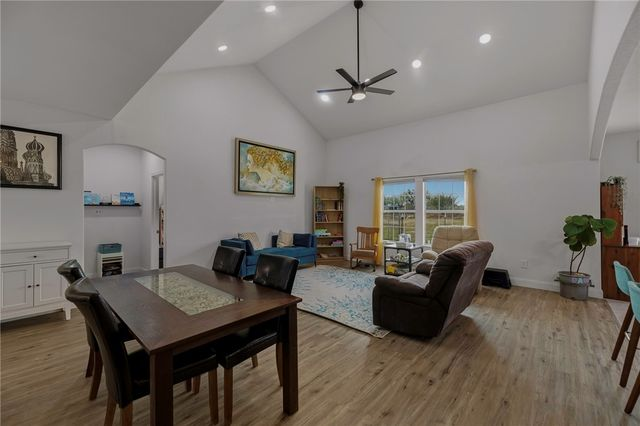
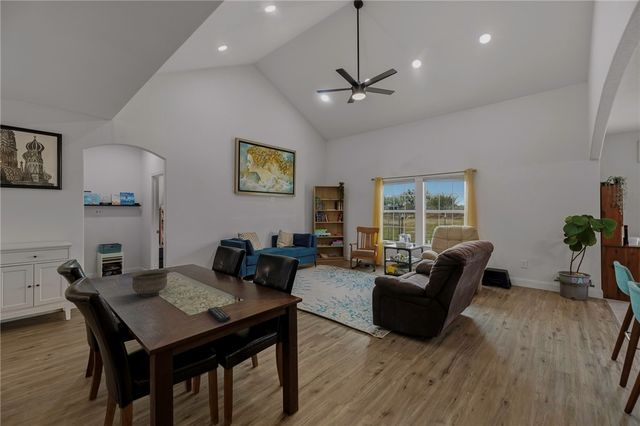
+ remote control [206,306,232,324]
+ bowl [129,269,171,298]
